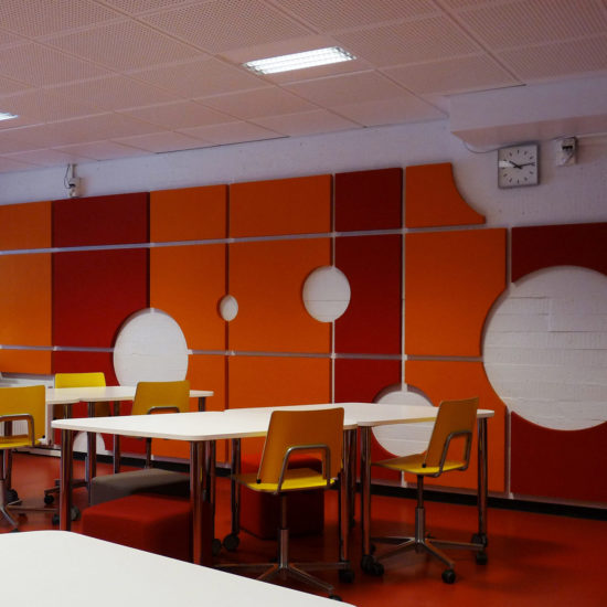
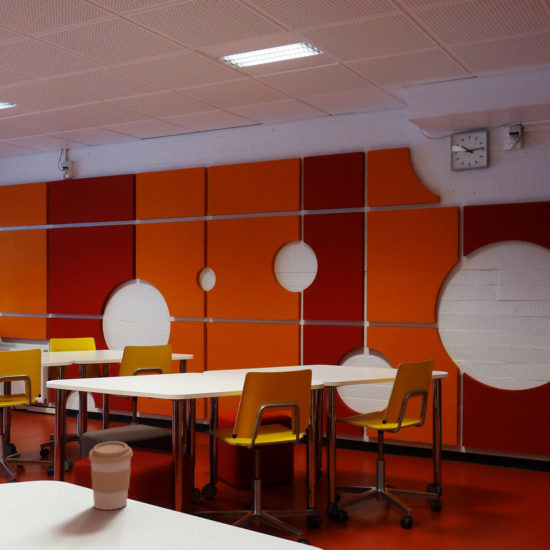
+ coffee cup [88,440,134,511]
